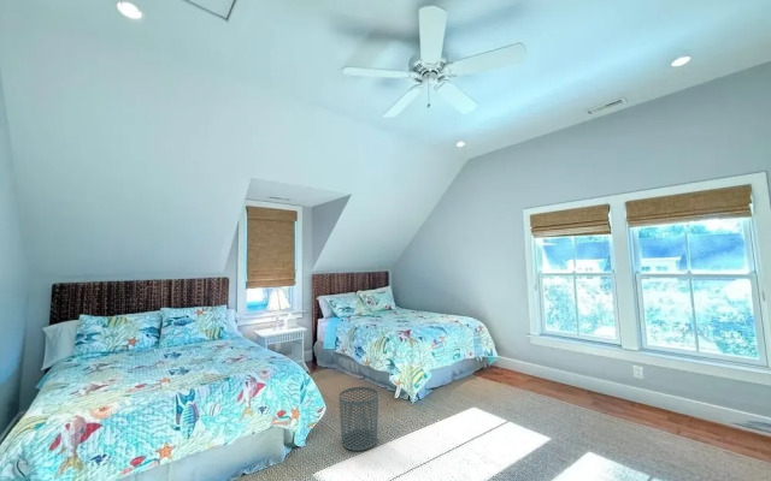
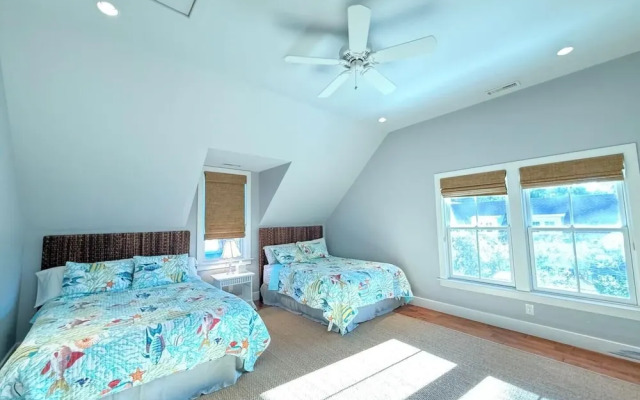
- waste bin [337,386,379,452]
